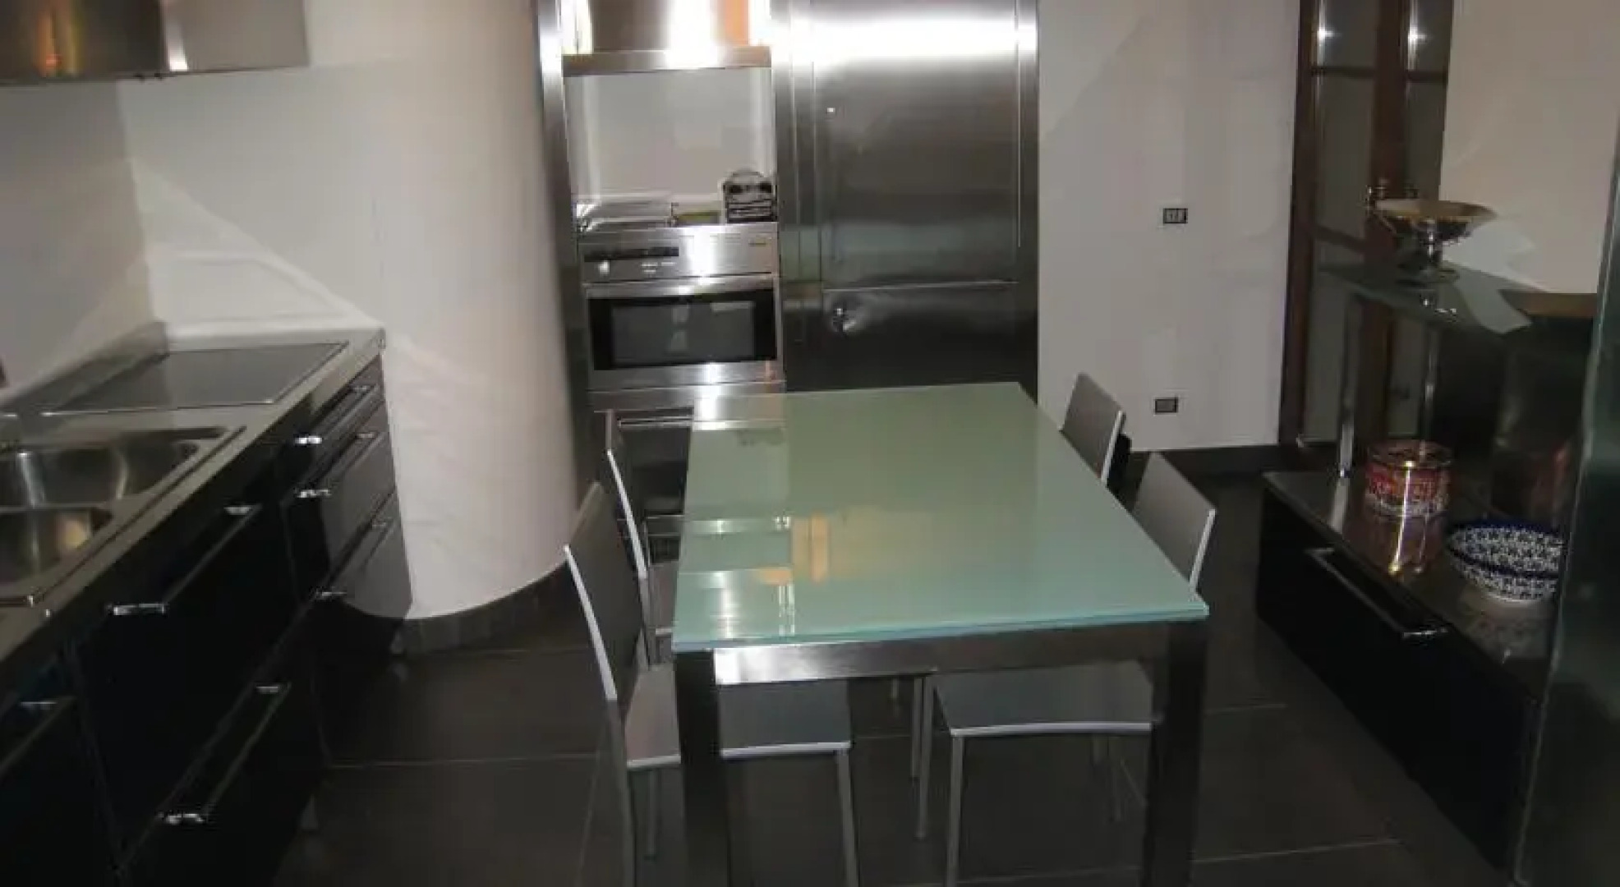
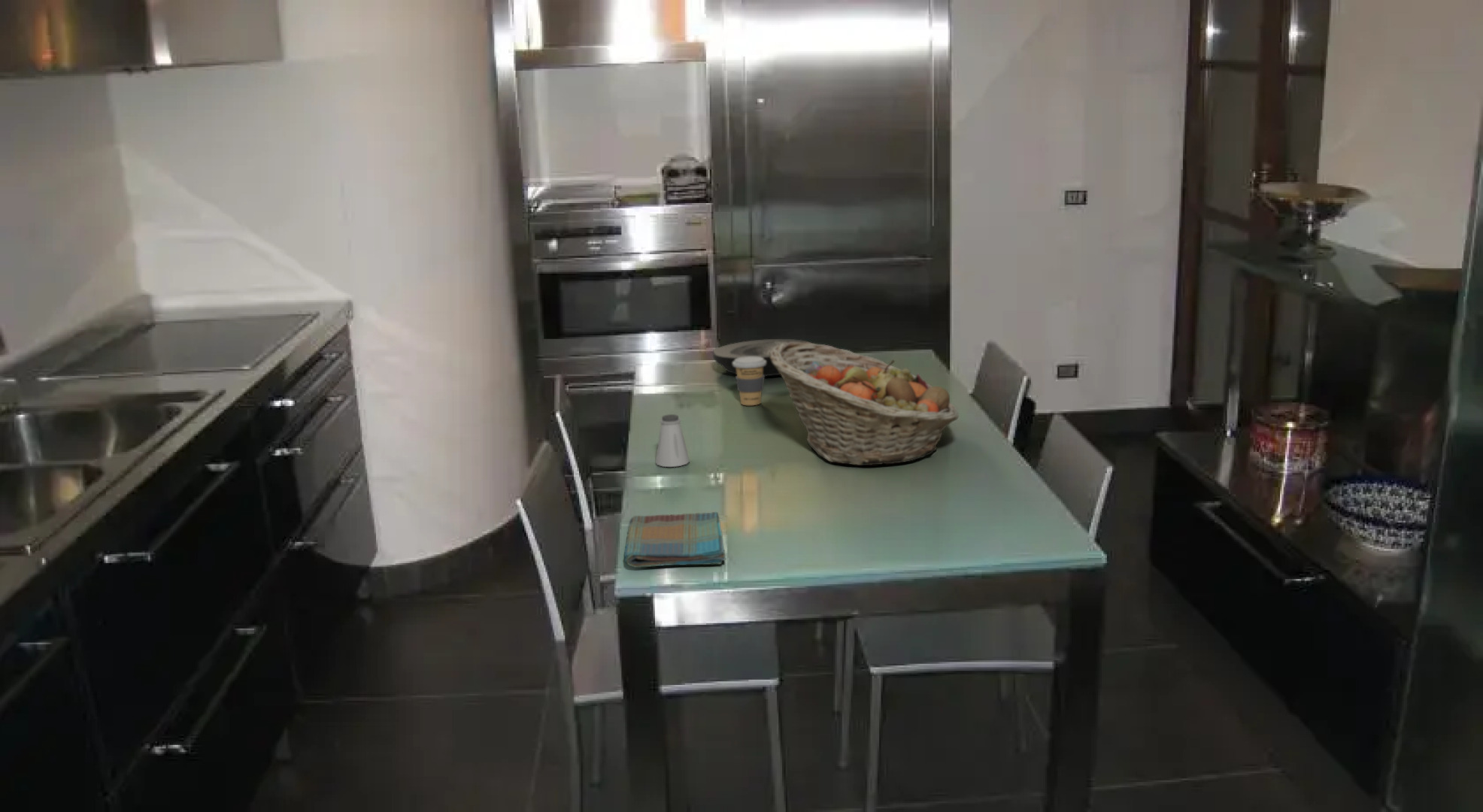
+ dish towel [623,511,726,568]
+ fruit basket [769,342,960,466]
+ saltshaker [655,414,690,468]
+ plate [713,338,811,377]
+ coffee cup [732,356,766,406]
